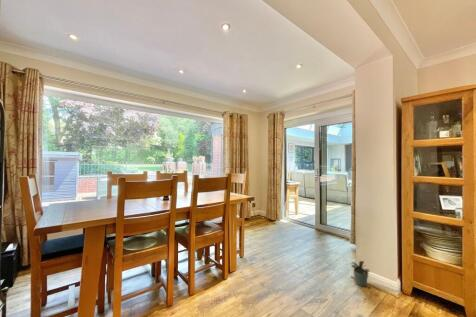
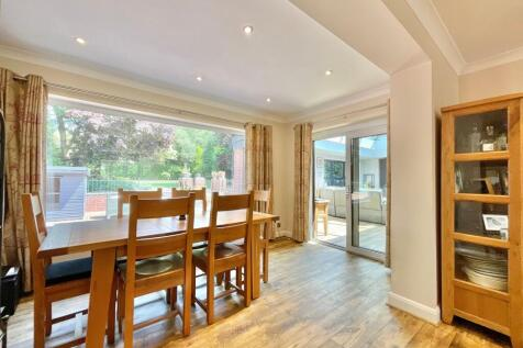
- potted plant [350,260,371,287]
